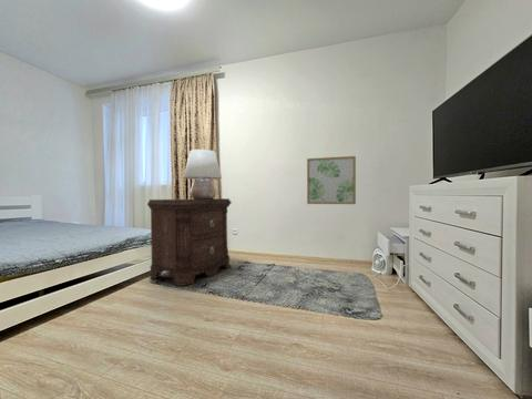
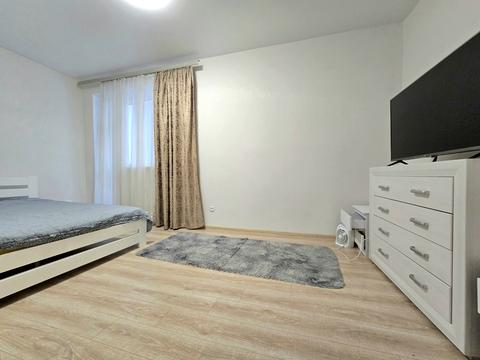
- nightstand [146,197,233,287]
- table lamp [182,149,223,200]
- wall art [306,155,357,205]
